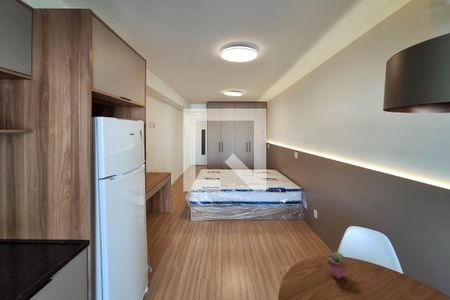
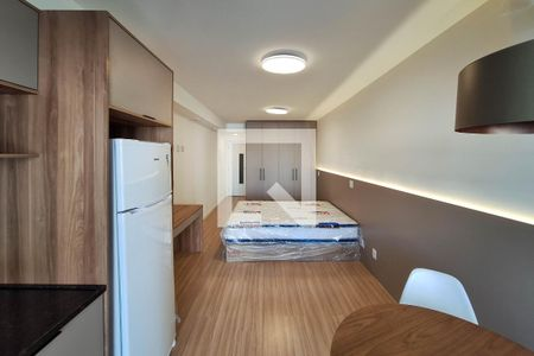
- potted succulent [326,251,348,280]
